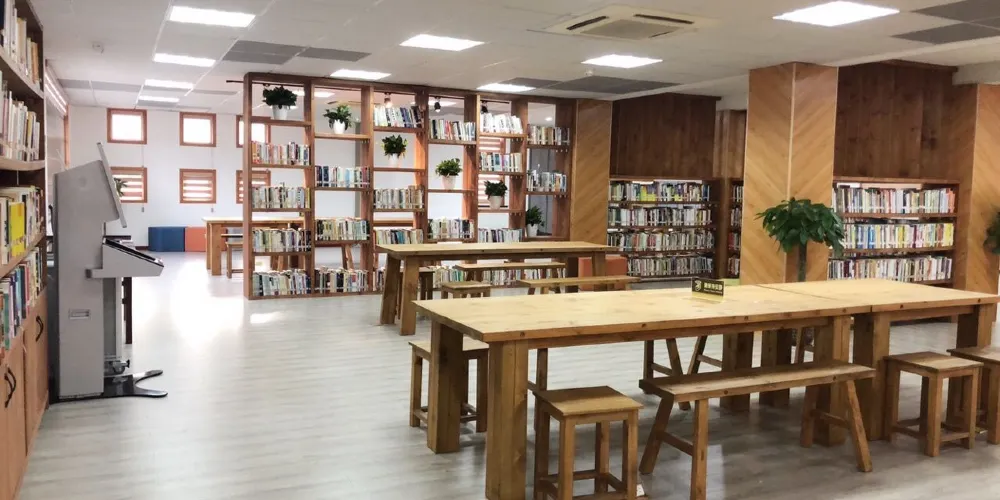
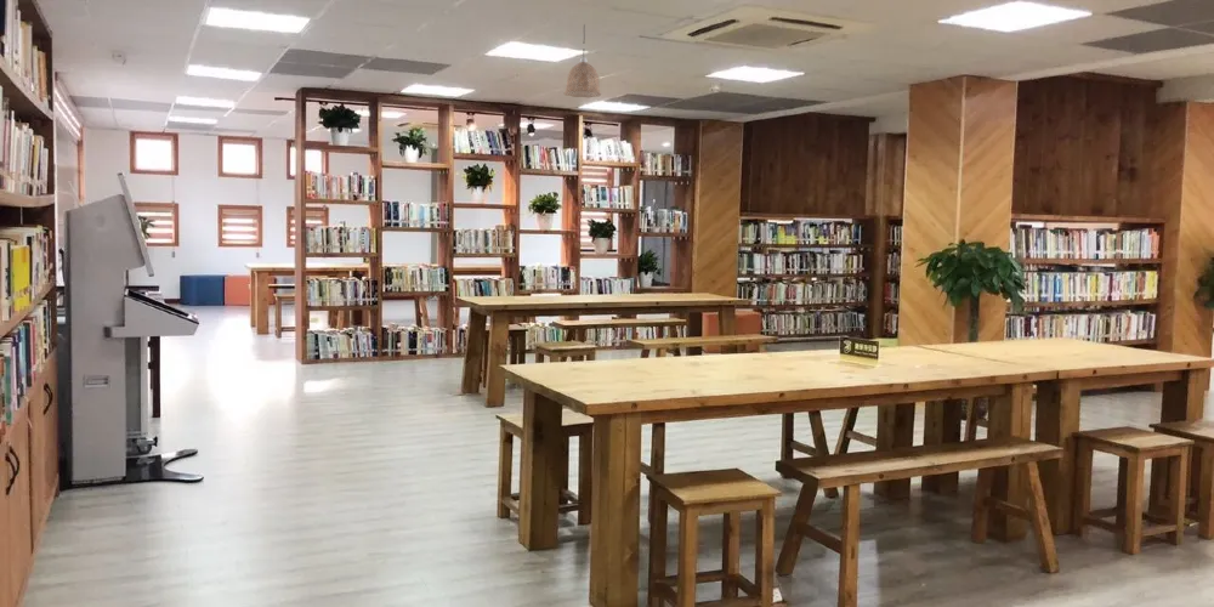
+ pendant lamp [563,23,602,98]
